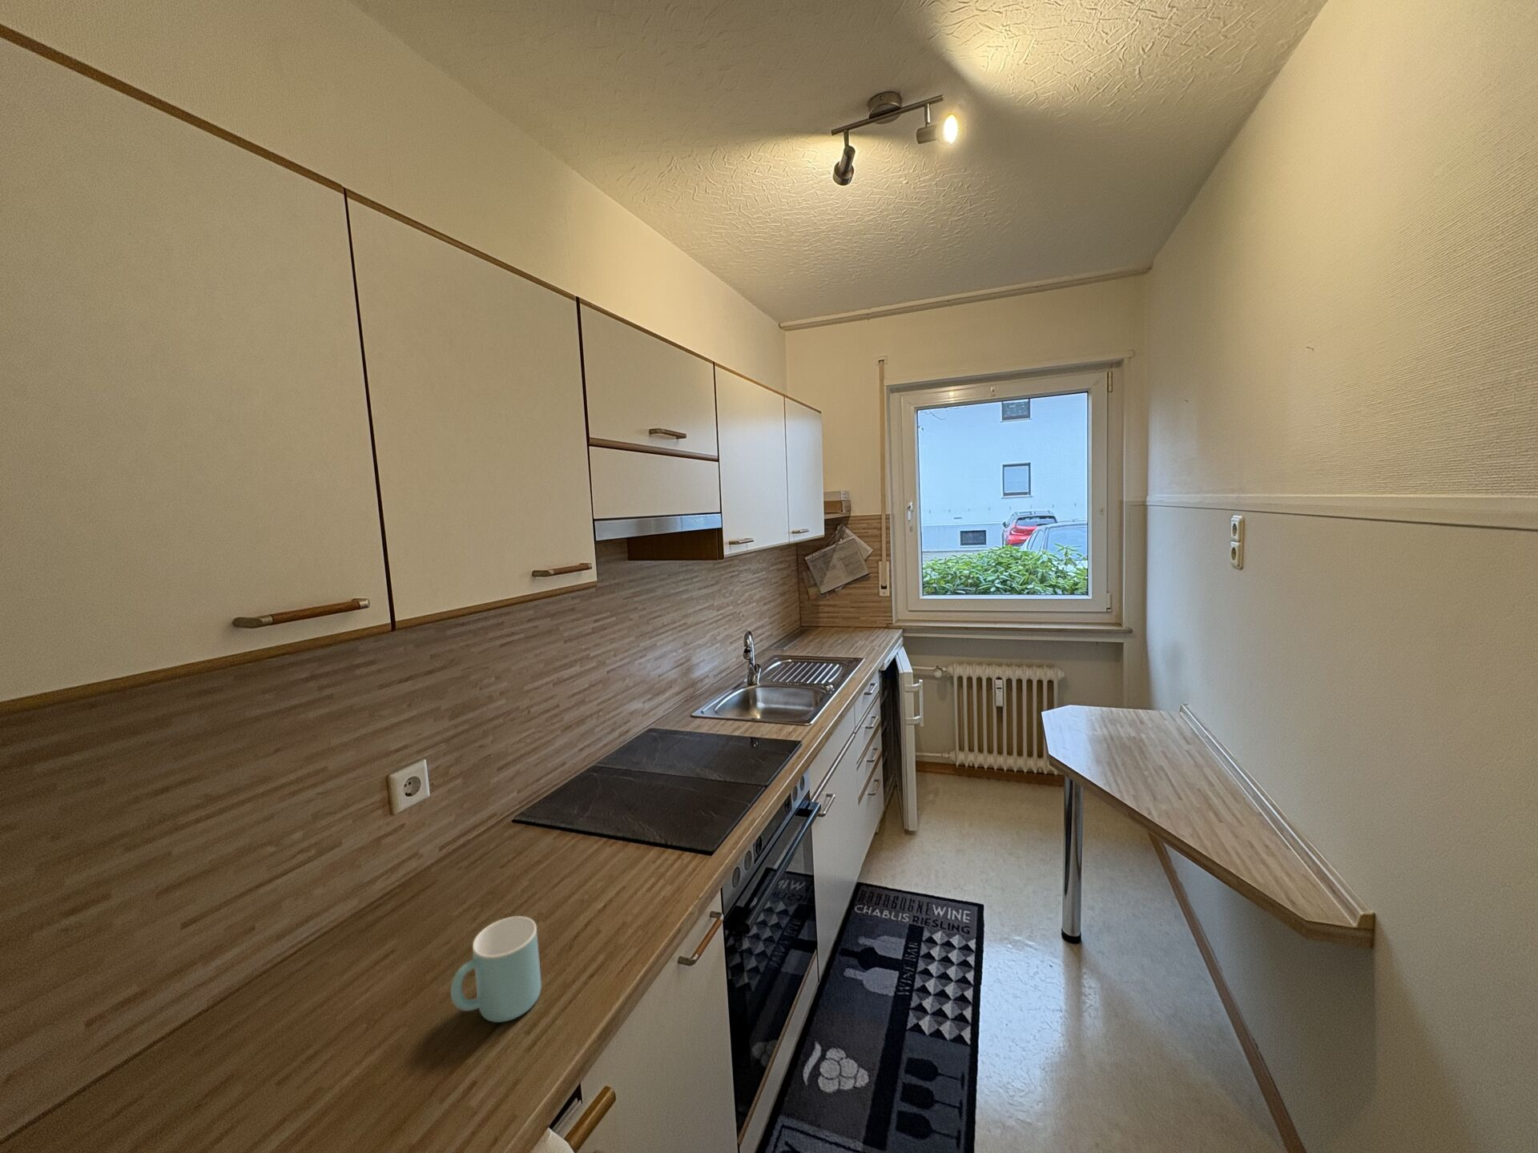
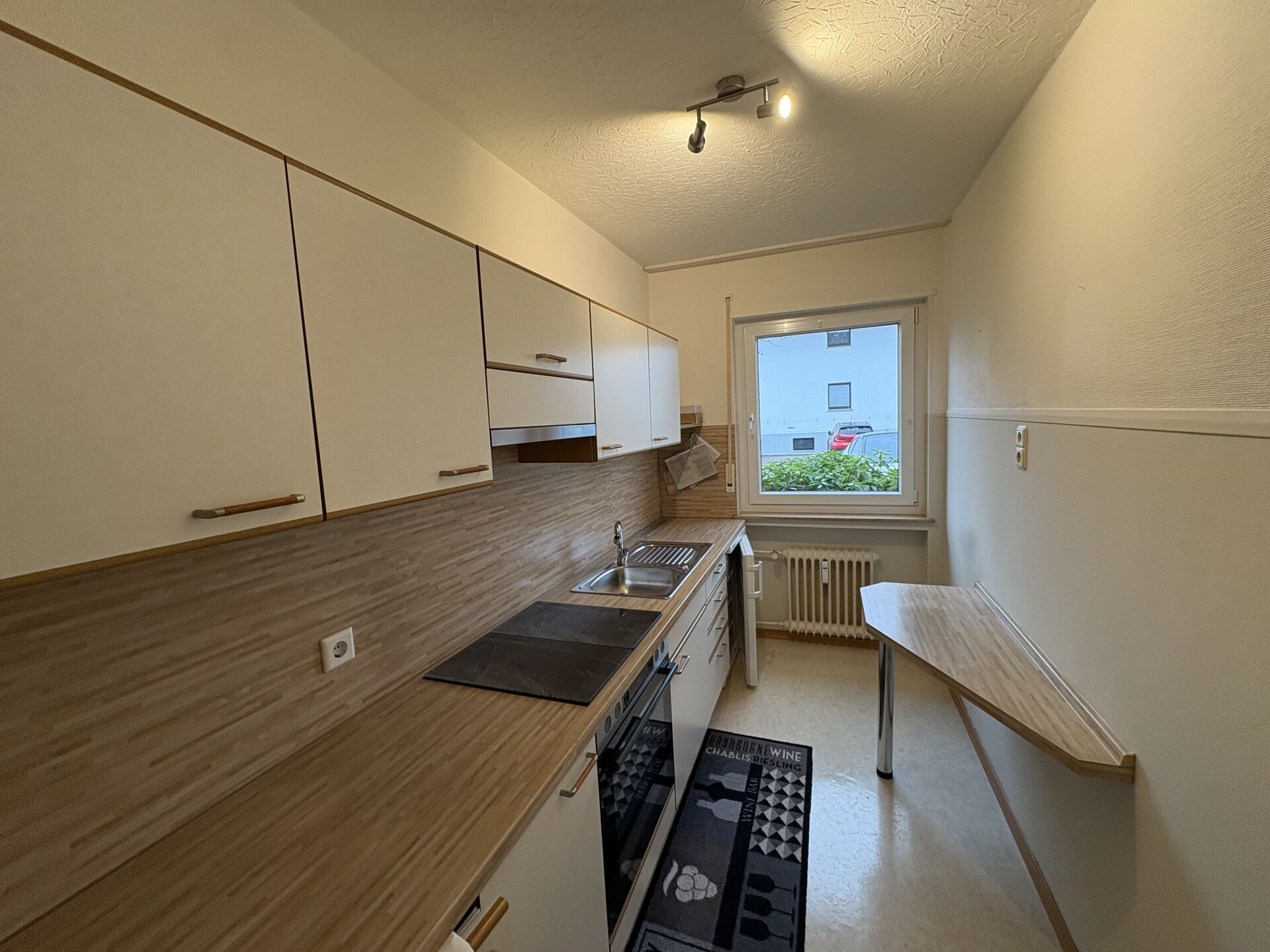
- mug [451,916,543,1023]
